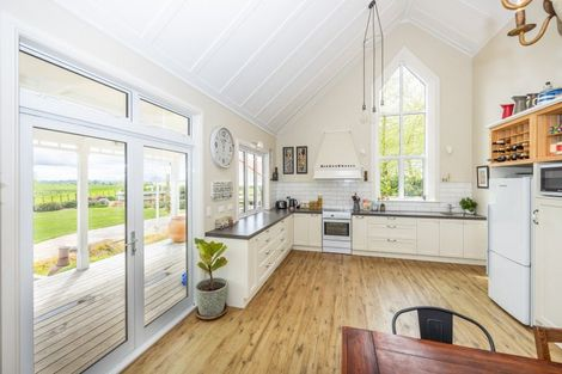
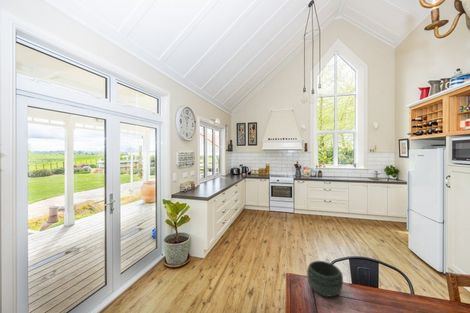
+ bowl [306,260,344,298]
